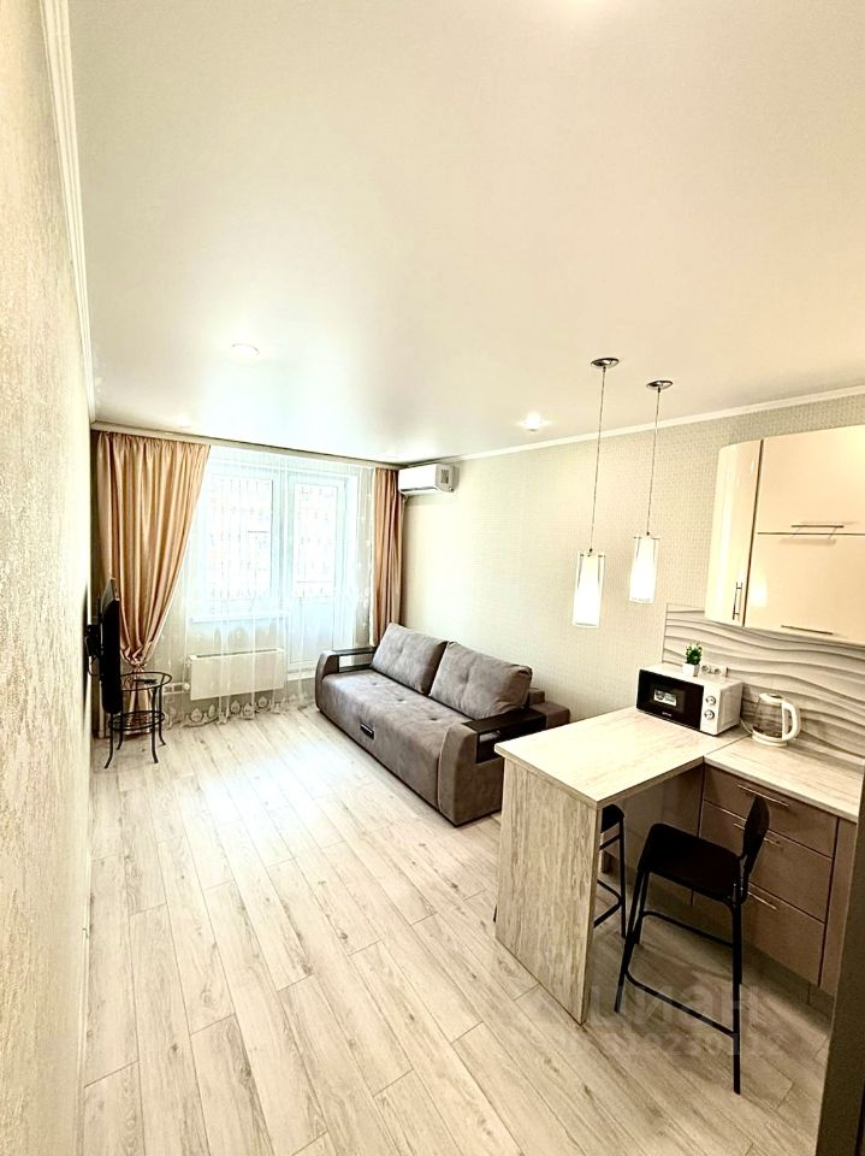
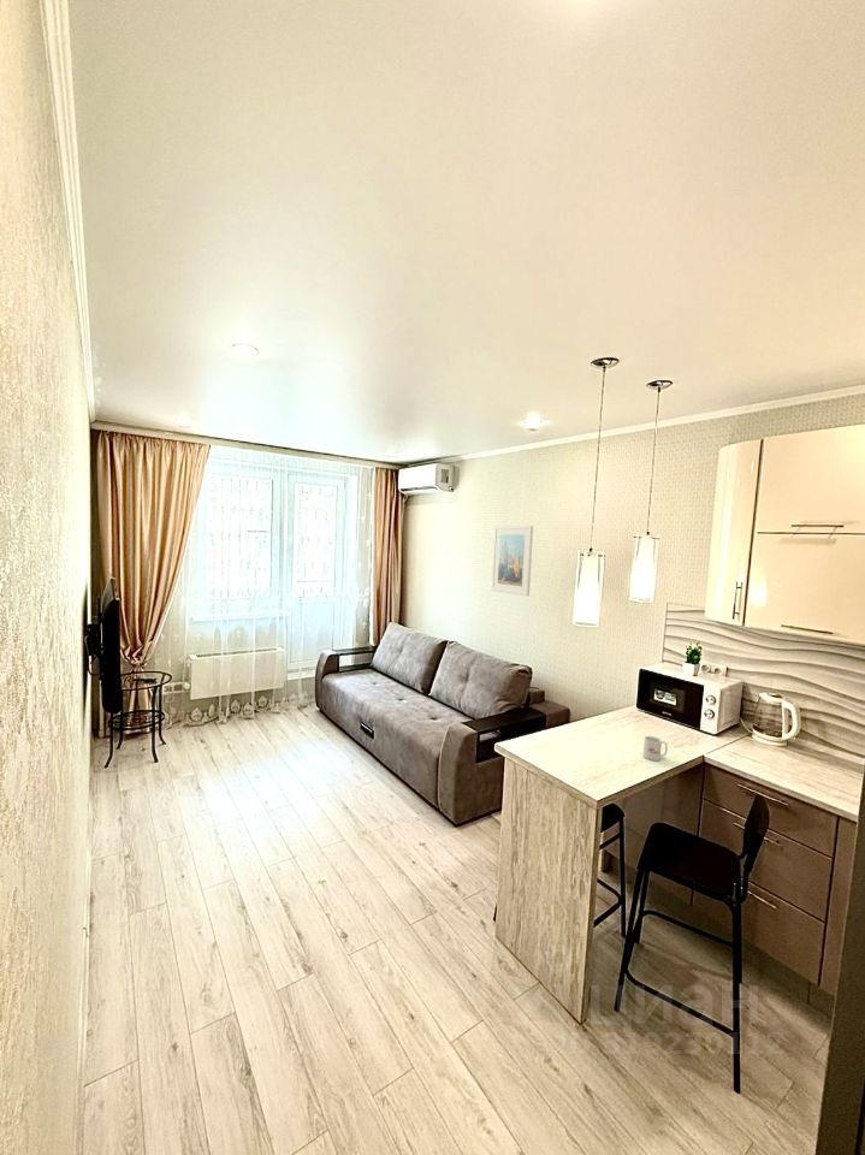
+ mug [642,735,669,762]
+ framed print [491,525,534,598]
